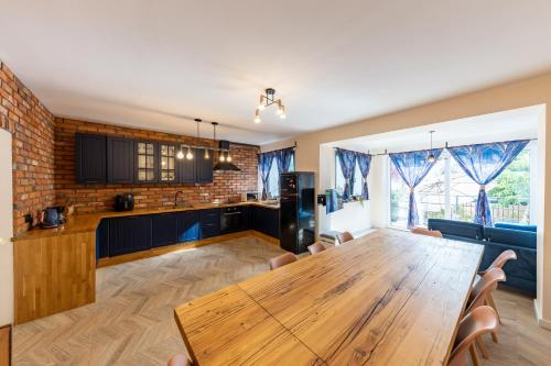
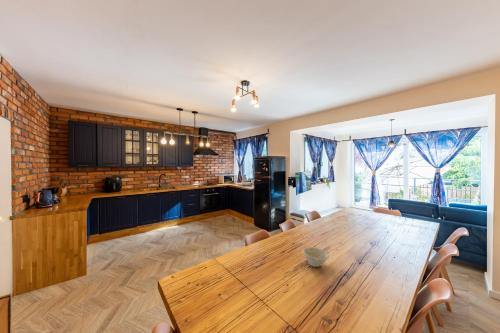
+ bowl [301,246,330,268]
